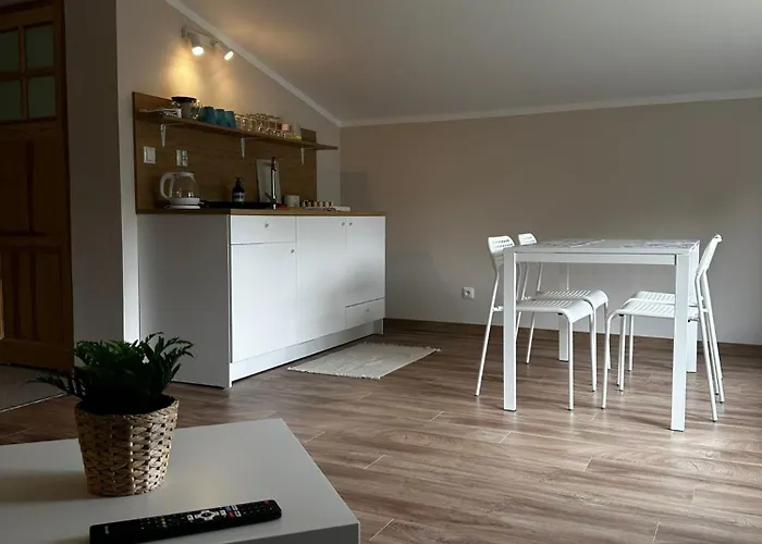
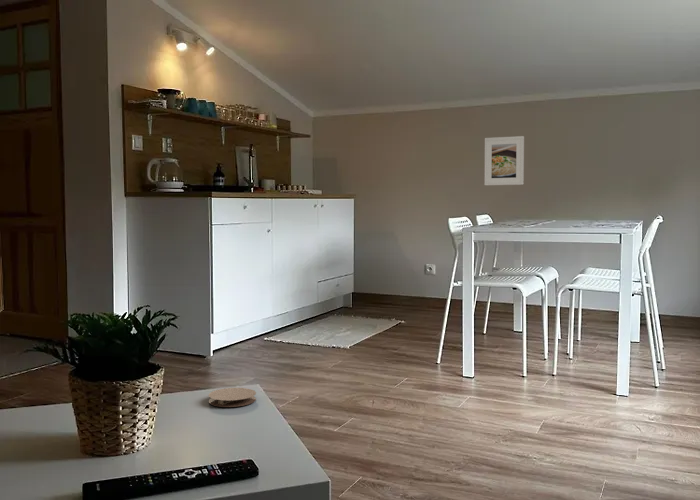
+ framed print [483,135,525,186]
+ coaster [207,387,257,408]
